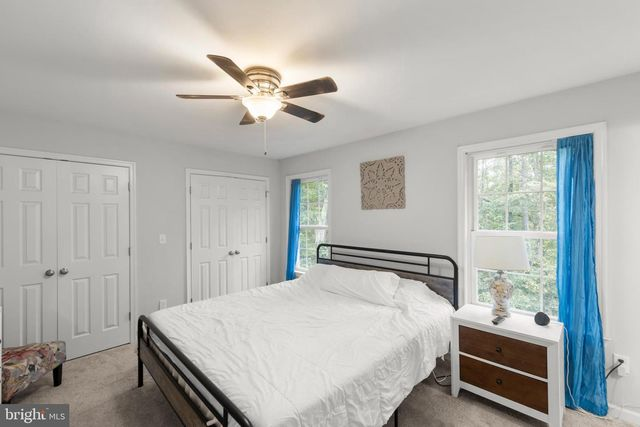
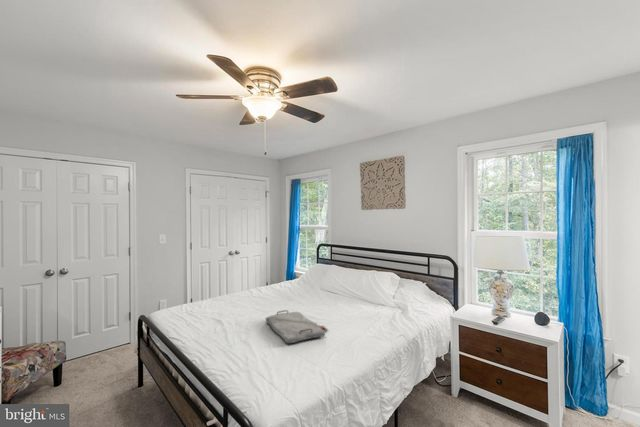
+ serving tray [265,309,329,344]
